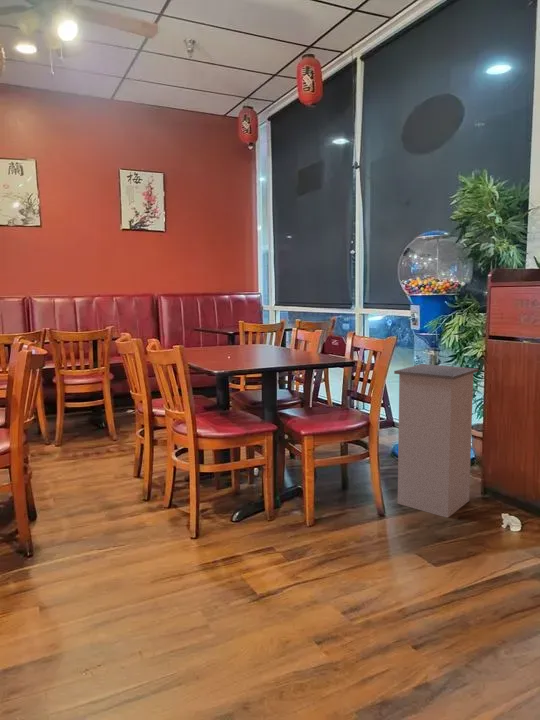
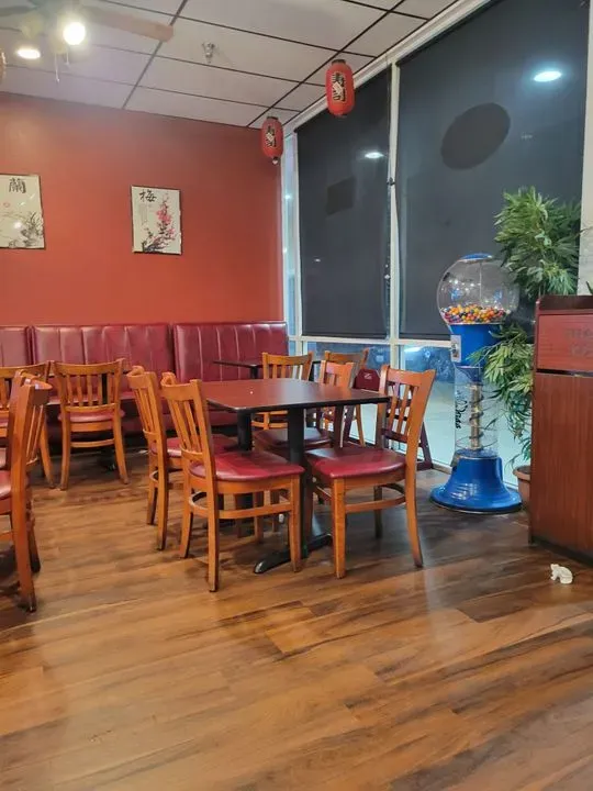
- trash can [393,363,479,519]
